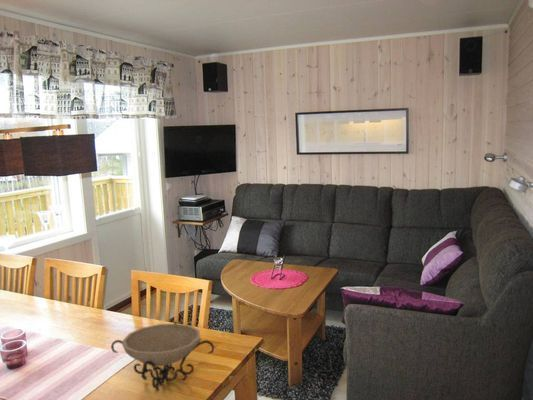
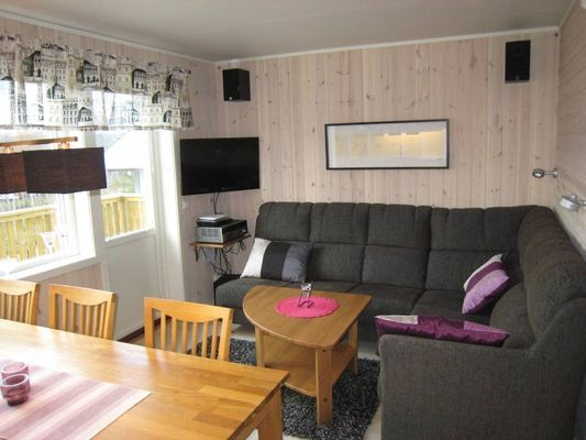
- decorative bowl [110,321,215,392]
